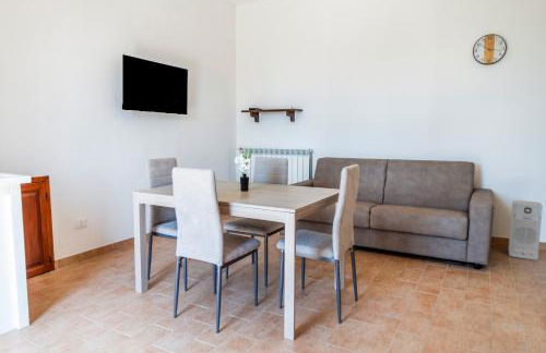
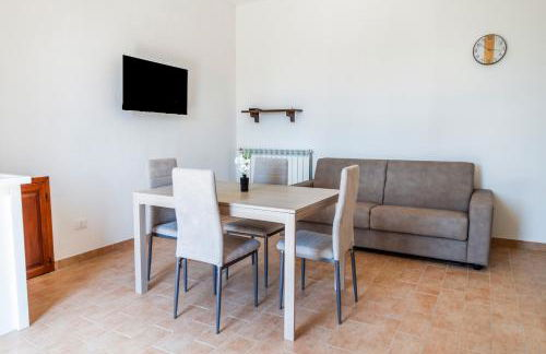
- air purifier [508,199,544,261]
